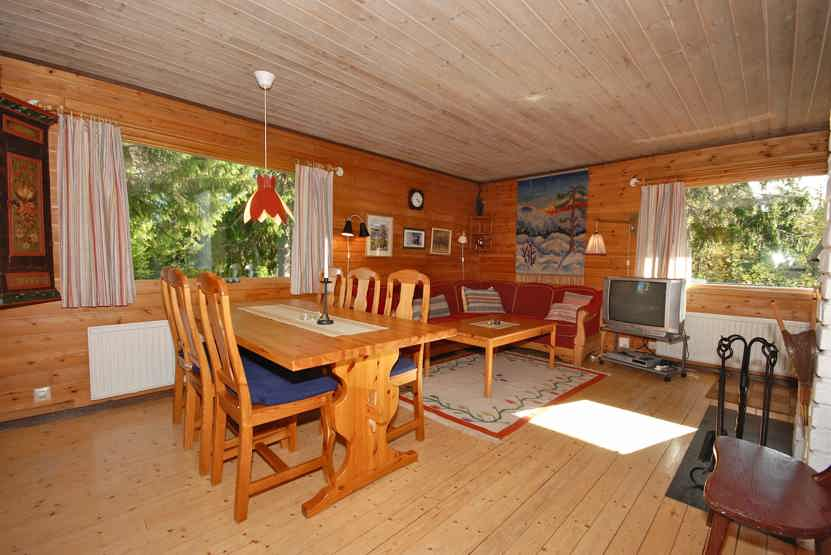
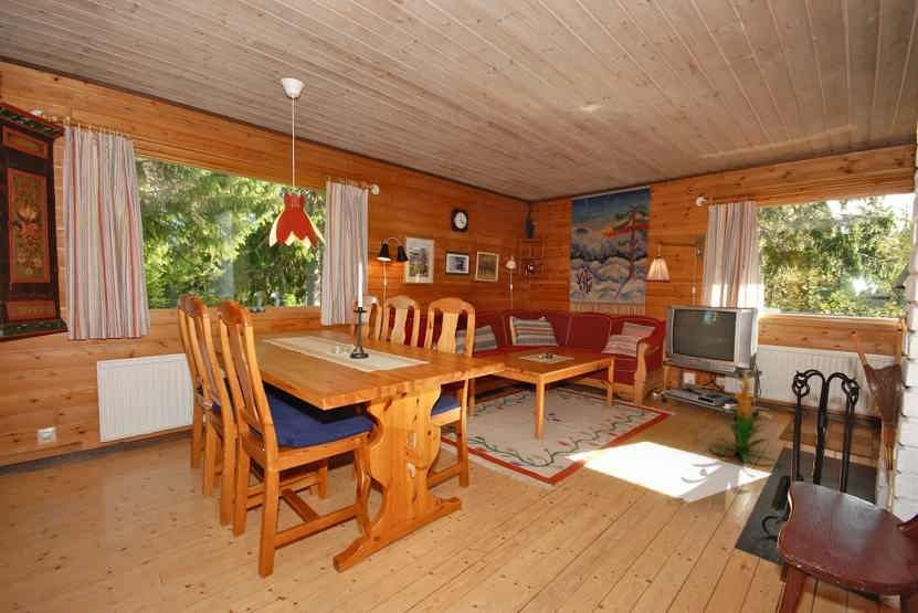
+ indoor plant [709,371,779,464]
